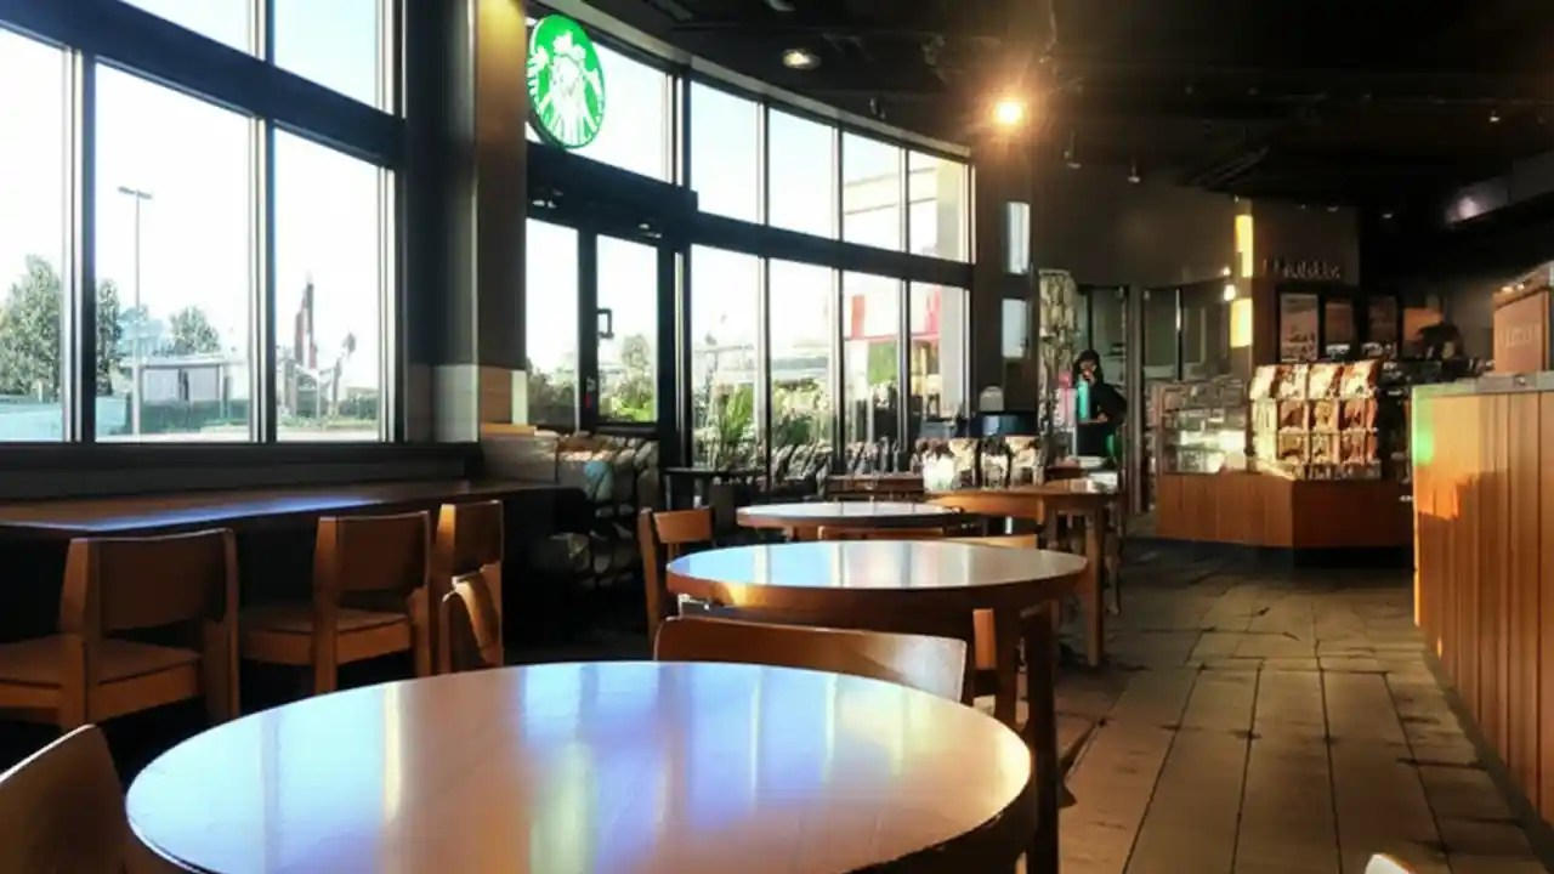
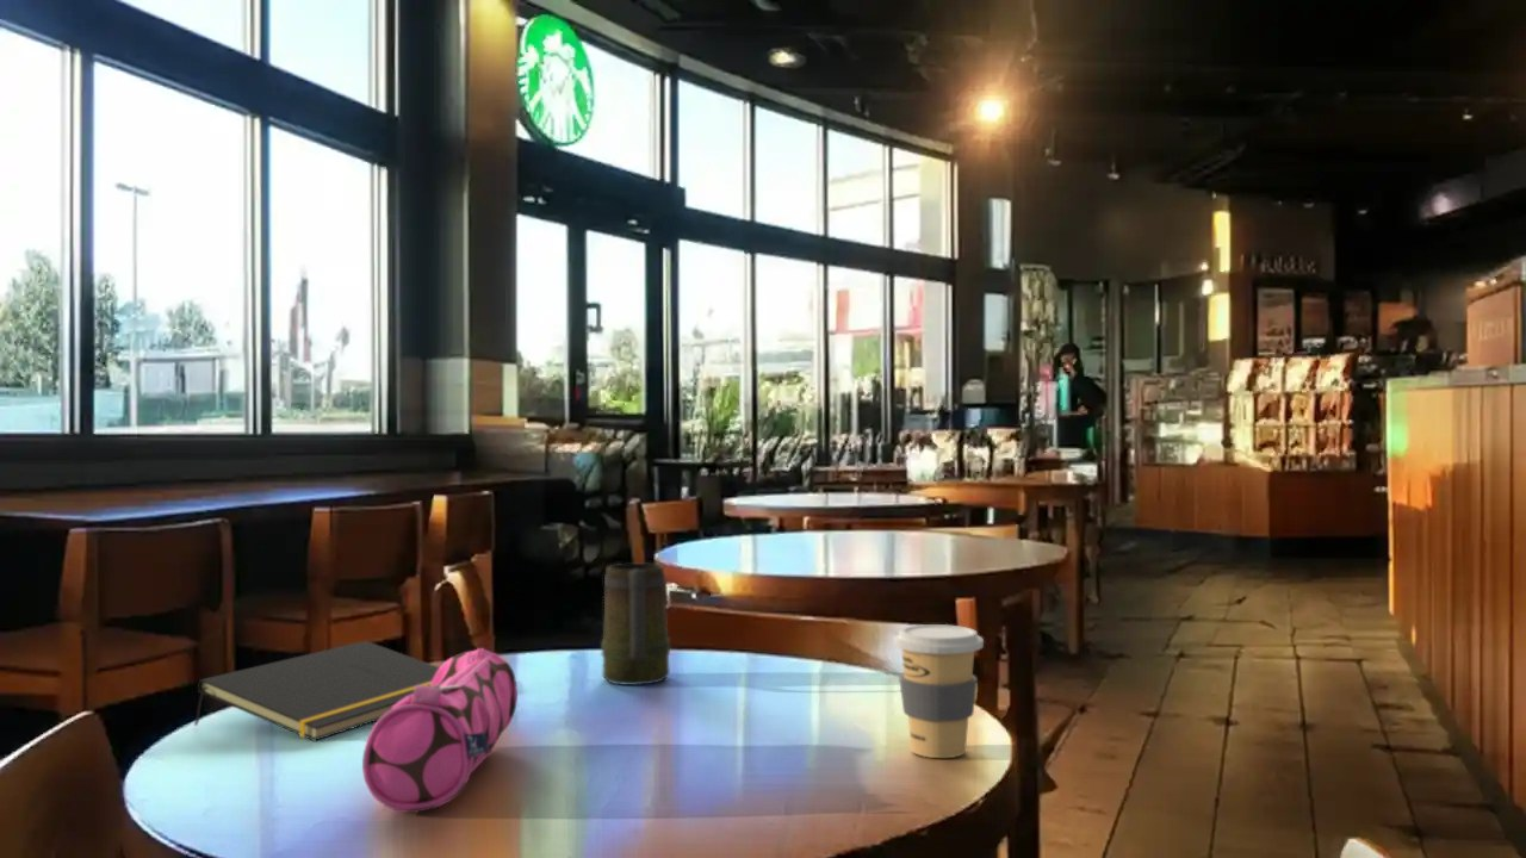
+ mug [601,562,671,686]
+ notepad [193,640,440,742]
+ coffee cup [892,623,985,759]
+ pencil case [361,647,519,814]
